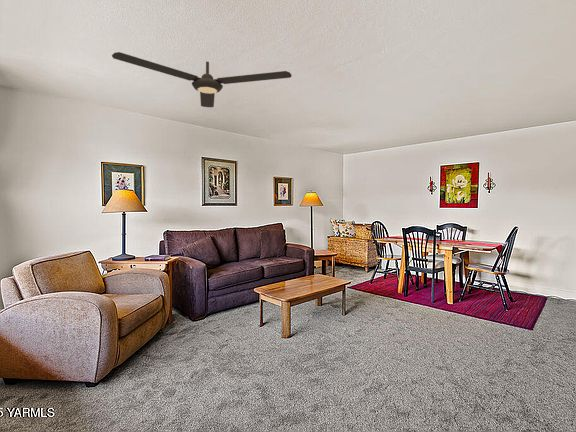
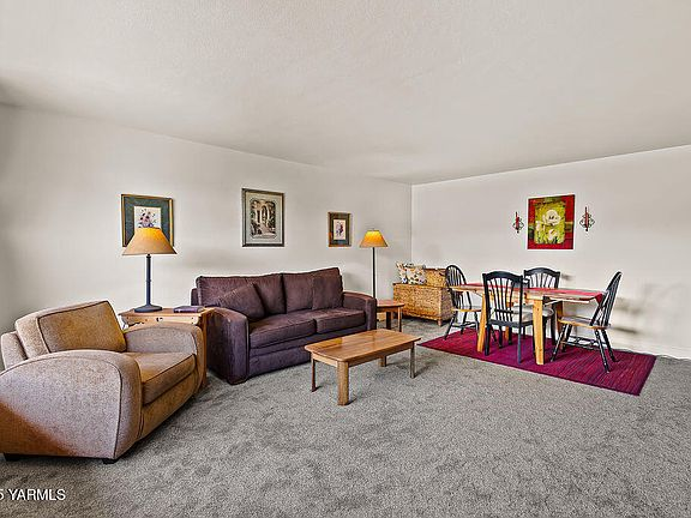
- ceiling fan [111,51,293,108]
